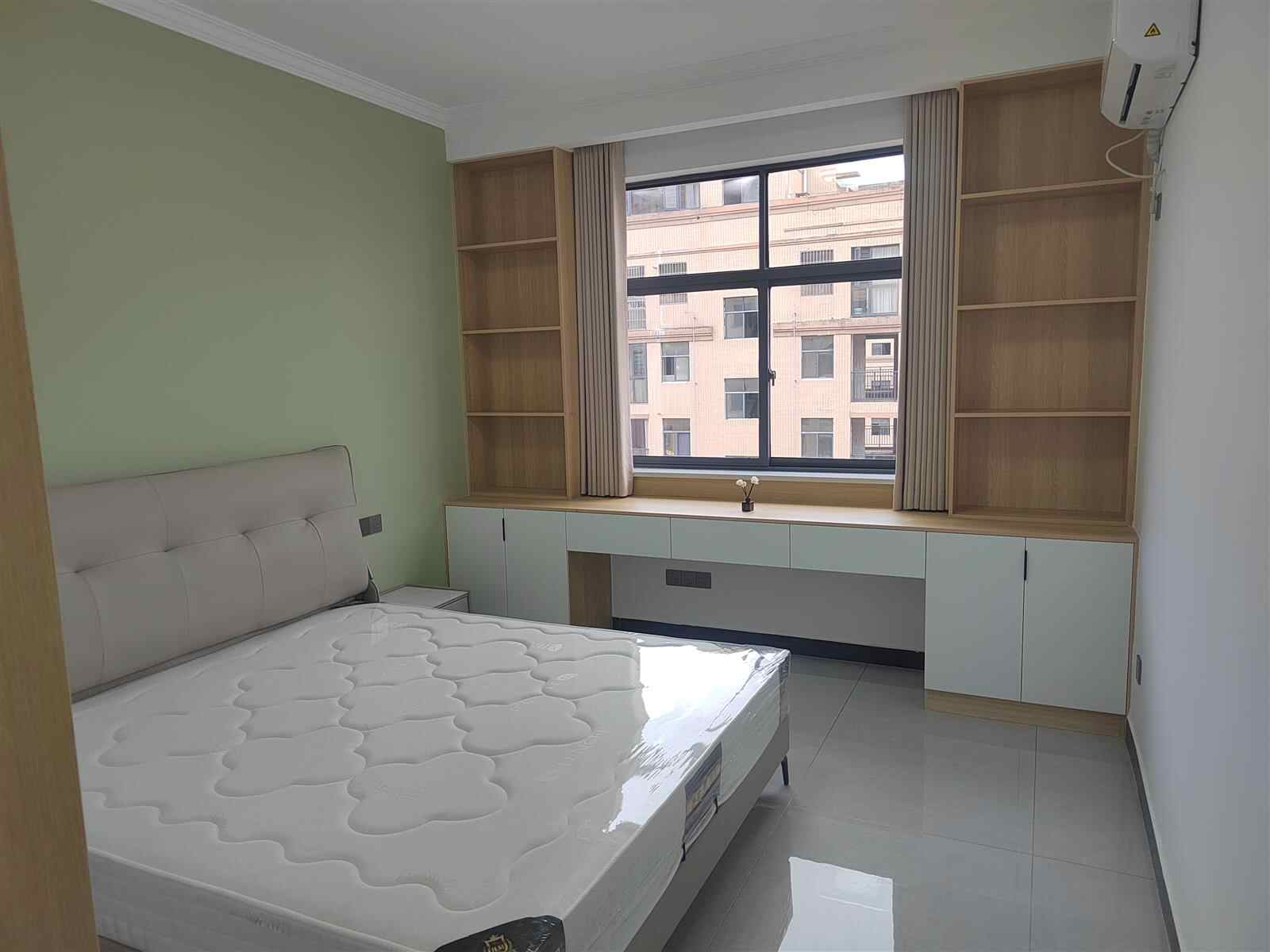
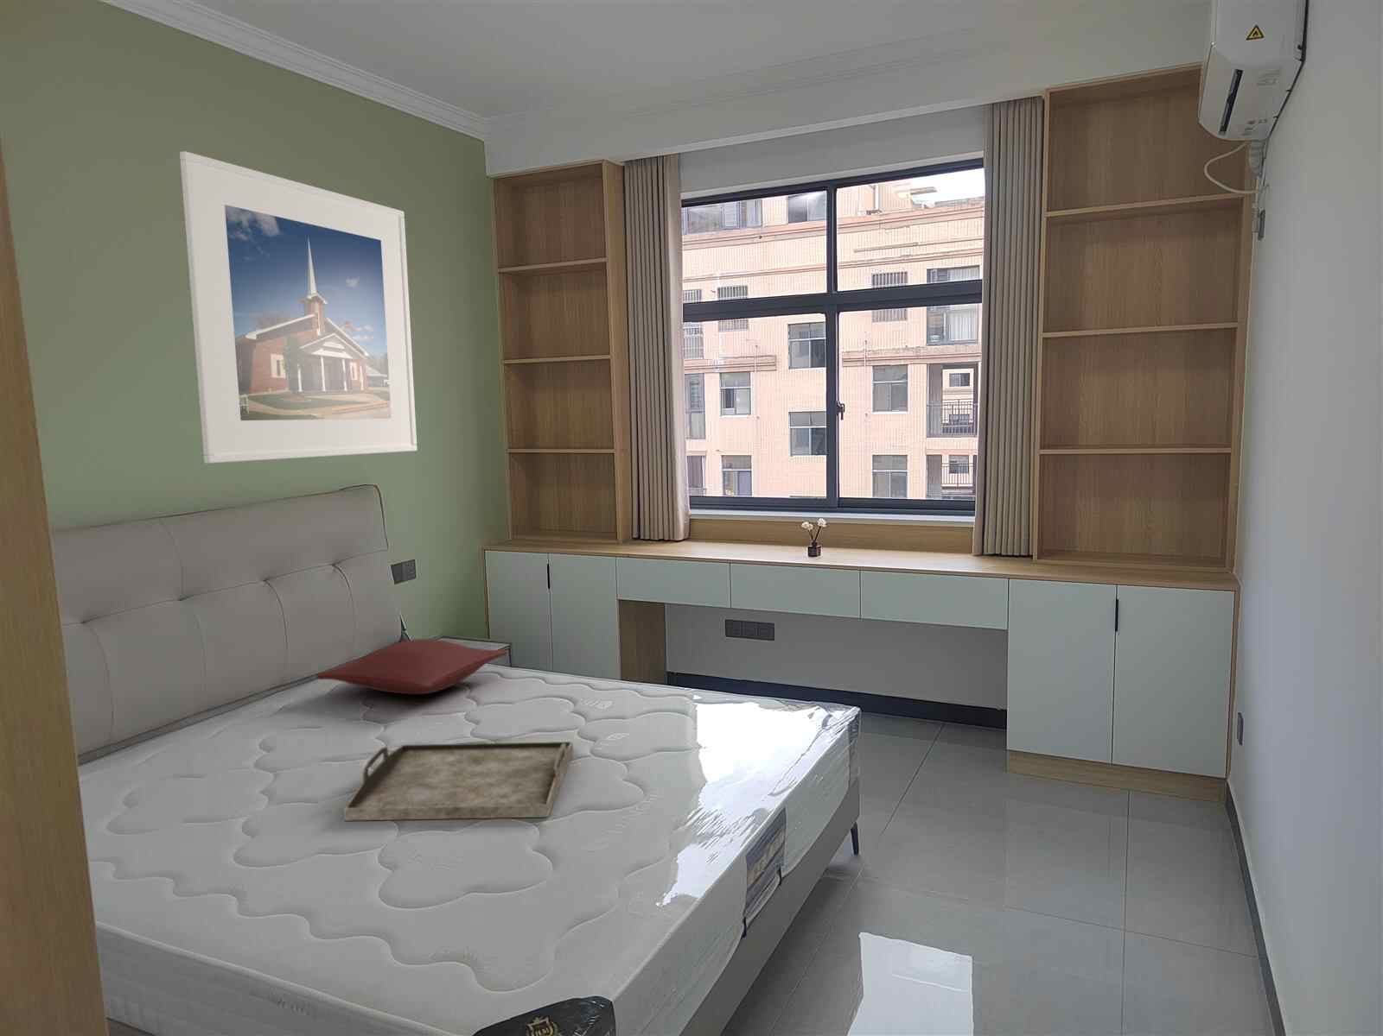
+ pillow [316,638,510,695]
+ serving tray [343,741,574,822]
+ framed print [179,150,417,465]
